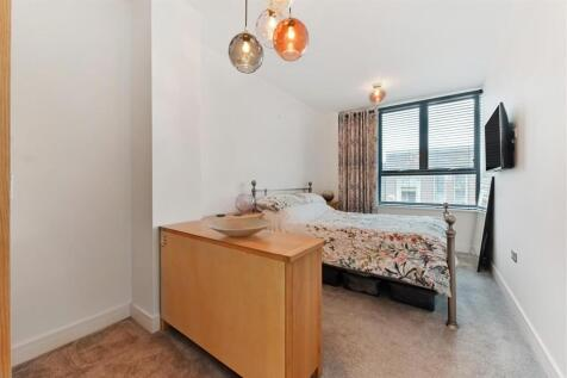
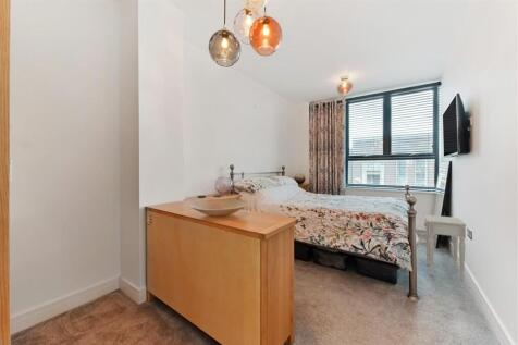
+ nightstand [422,214,467,282]
